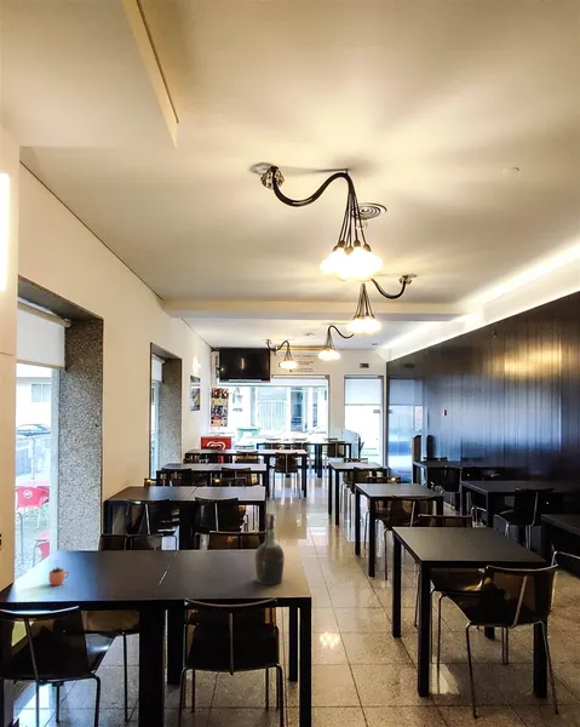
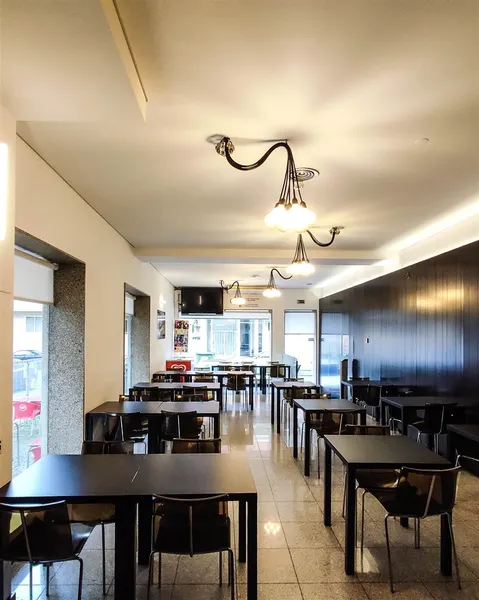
- cocoa [48,559,70,586]
- cognac bottle [254,513,286,586]
